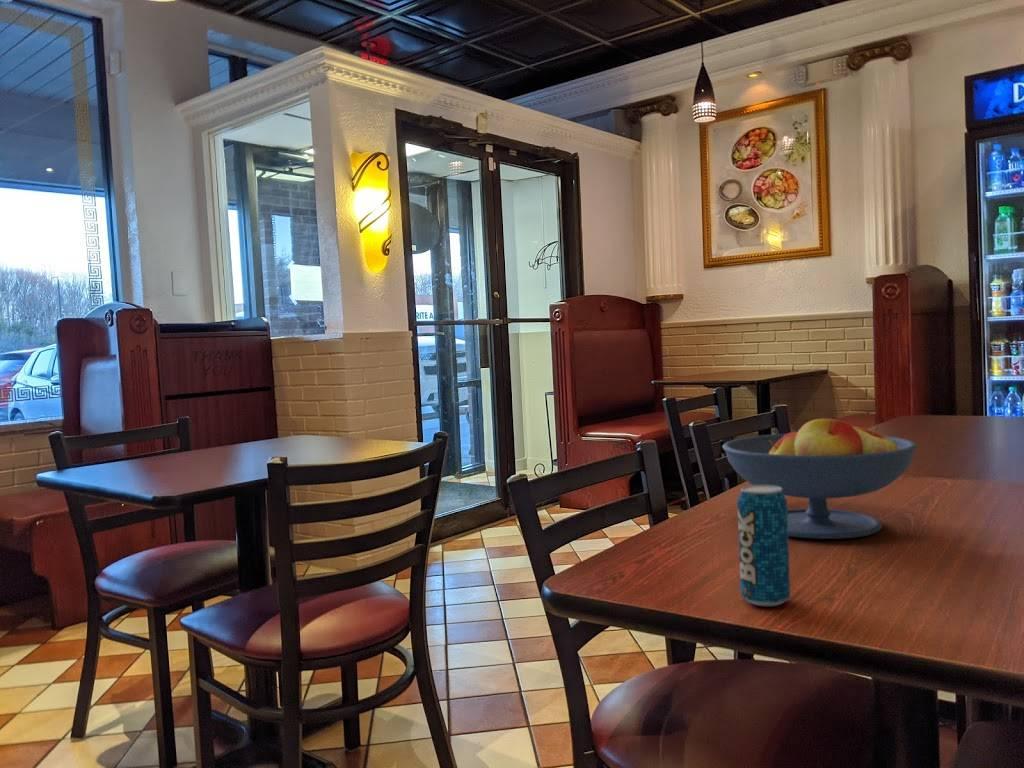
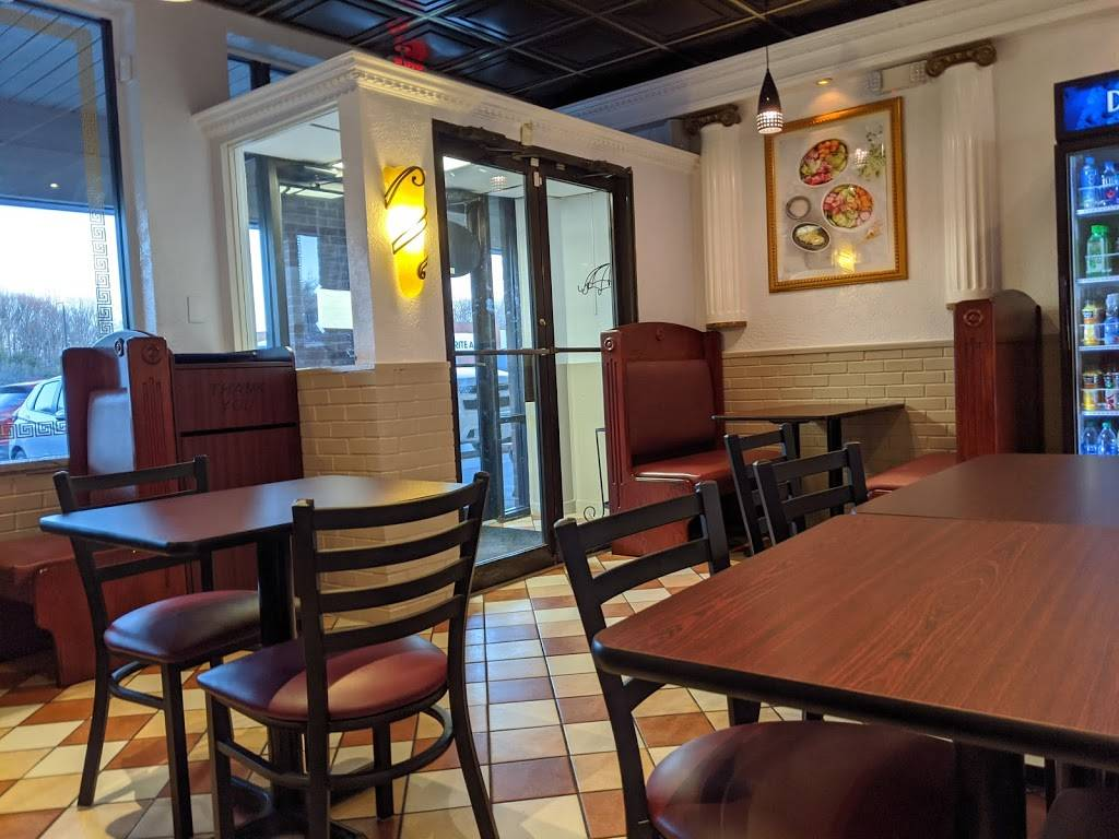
- beverage can [736,484,791,607]
- fruit bowl [721,418,918,540]
